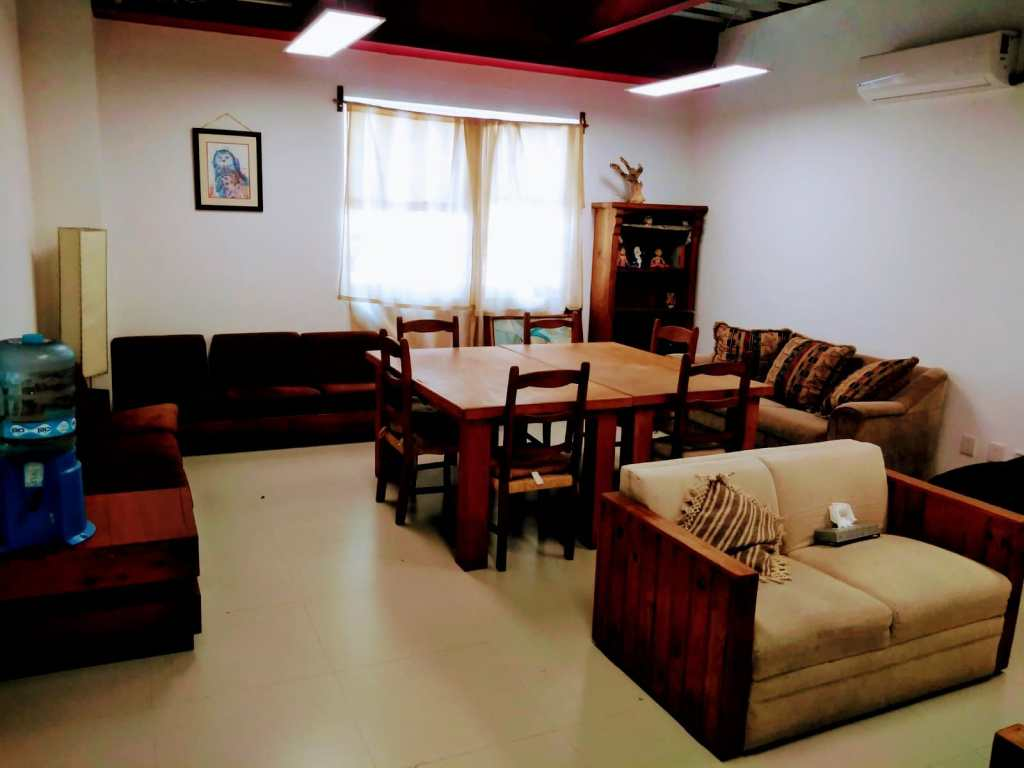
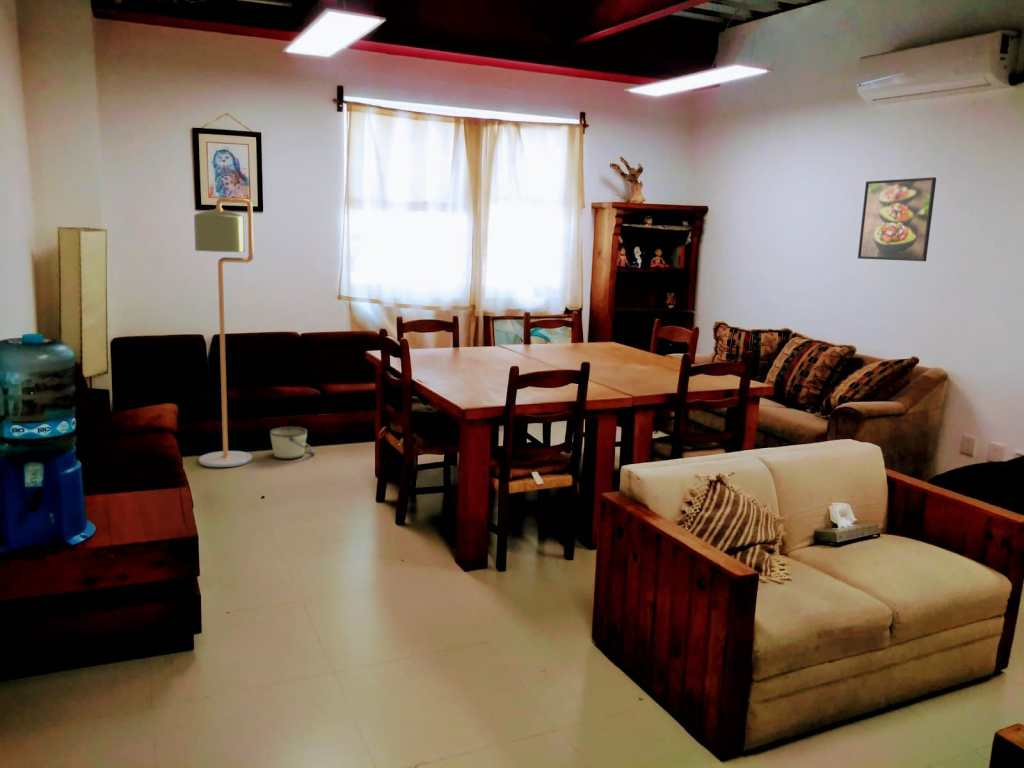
+ floor lamp [193,196,254,468]
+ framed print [857,176,937,262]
+ bucket [269,426,316,460]
